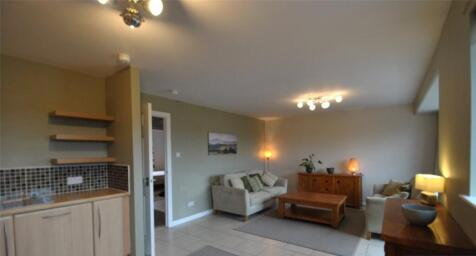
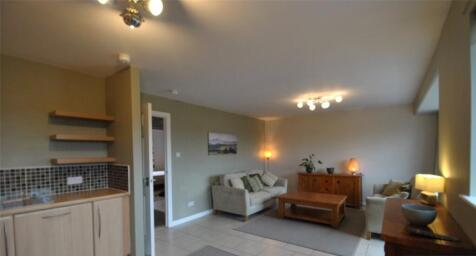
+ remote control [405,226,461,244]
